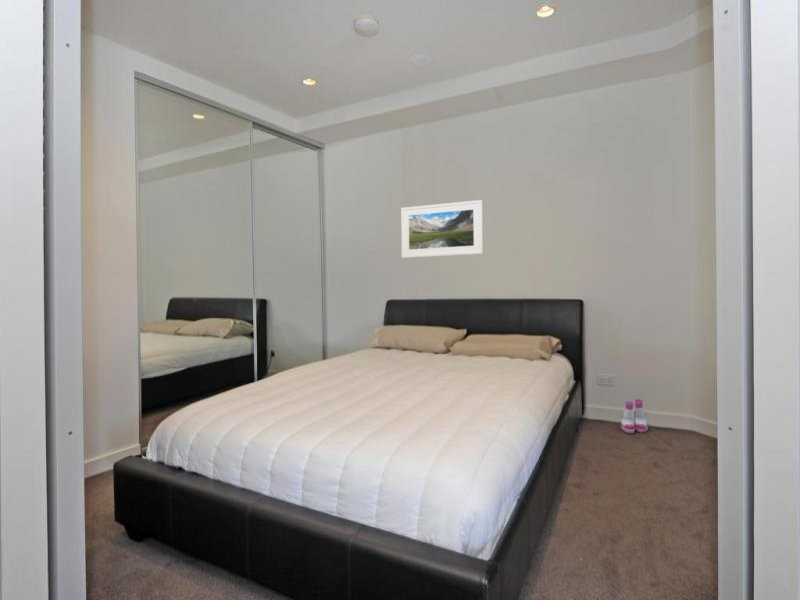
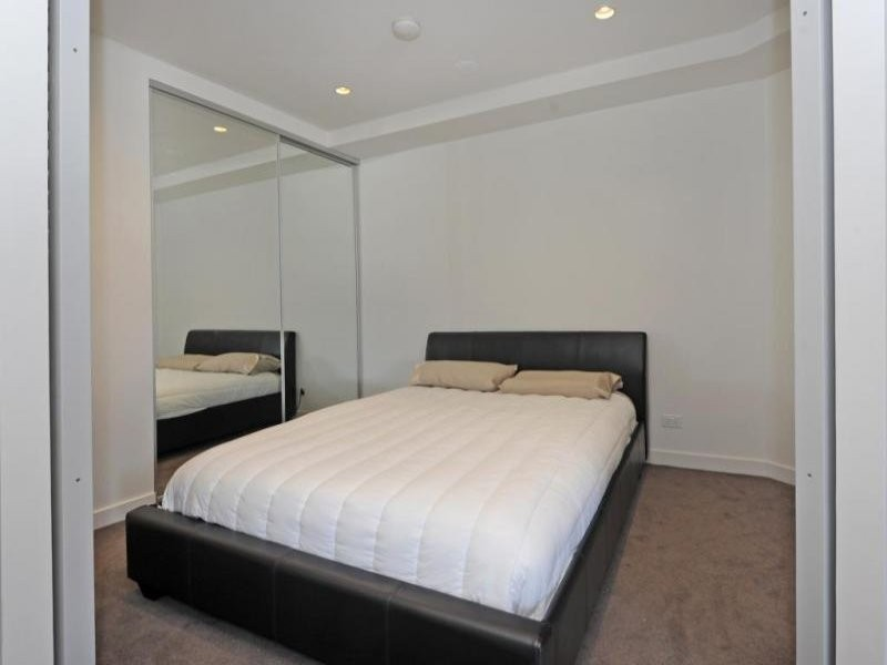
- boots [619,398,649,434]
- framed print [400,199,484,259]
